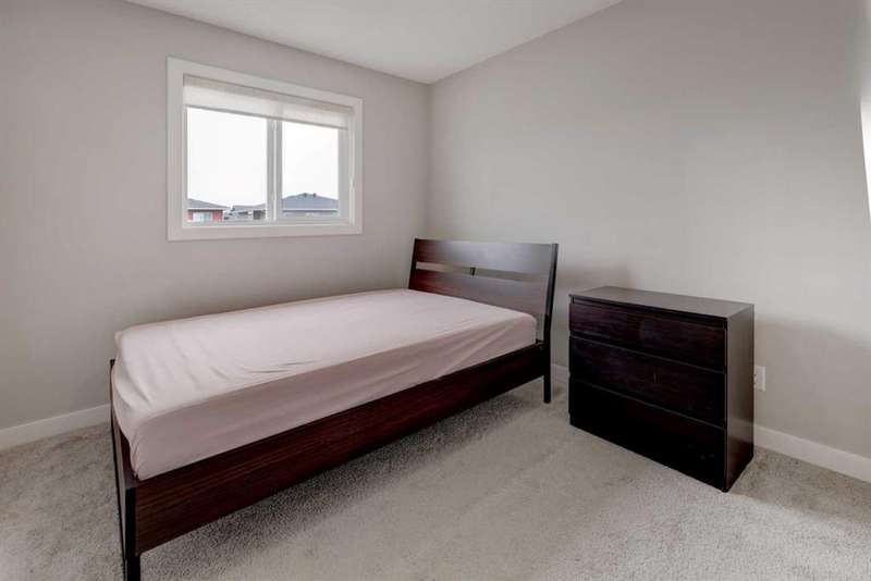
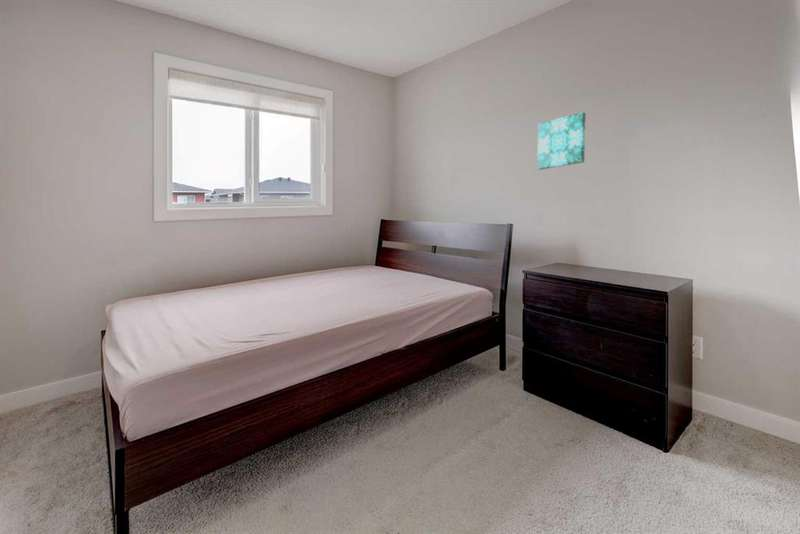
+ wall art [536,111,587,171]
